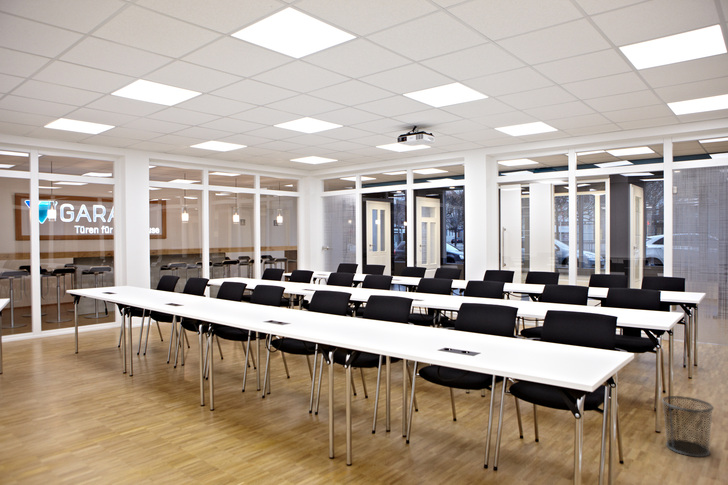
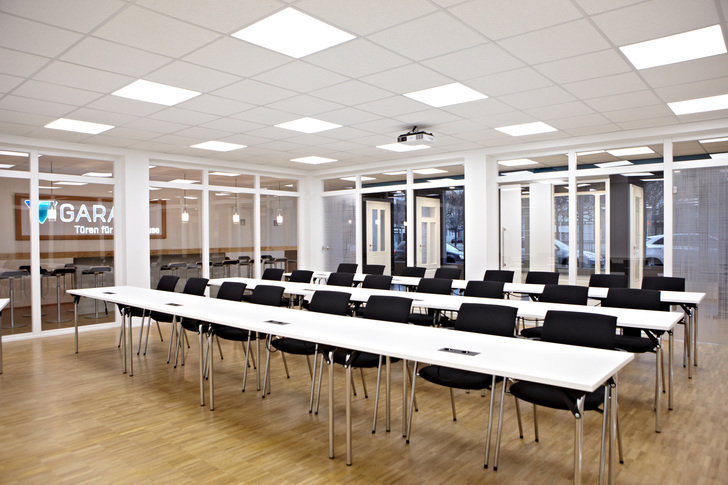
- waste bin [661,395,715,458]
